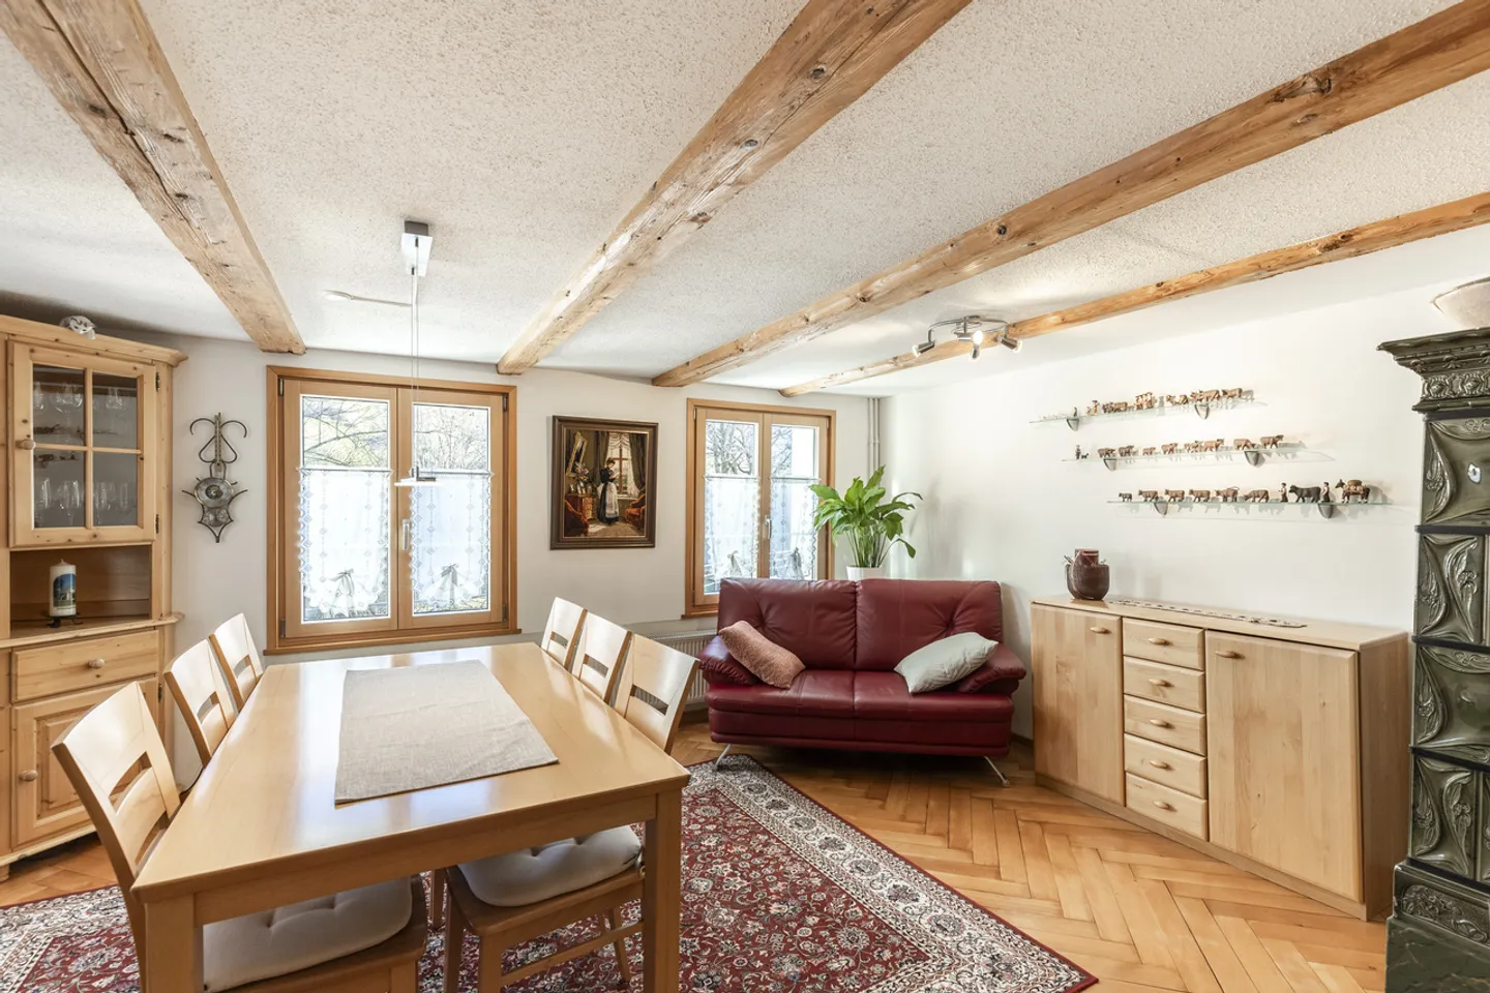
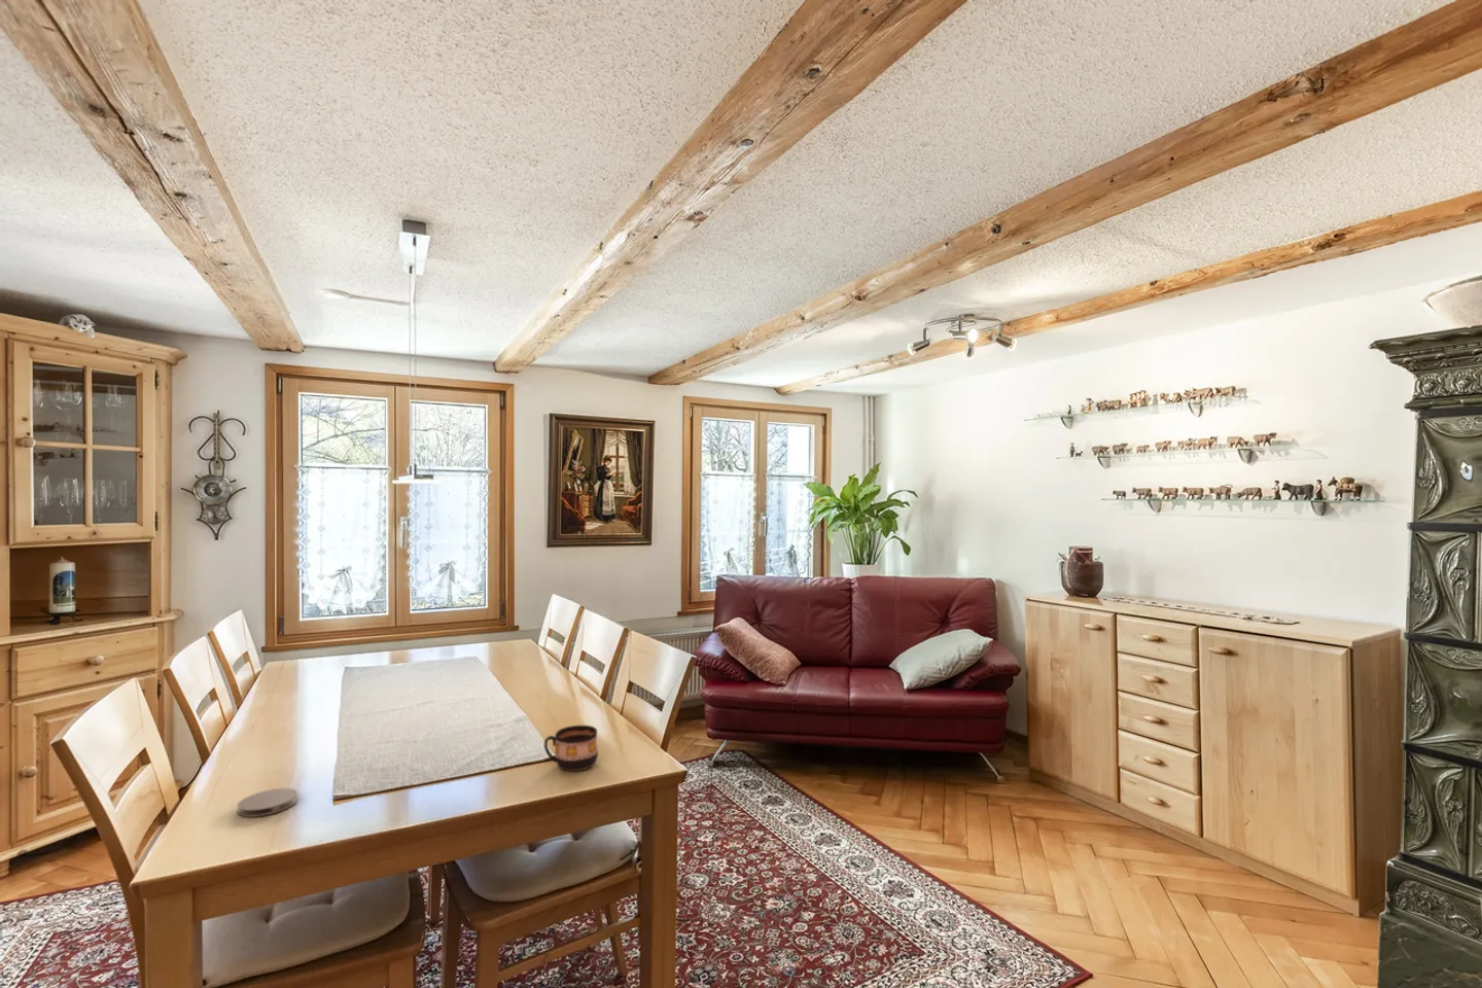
+ cup [544,724,599,772]
+ coaster [237,787,299,818]
